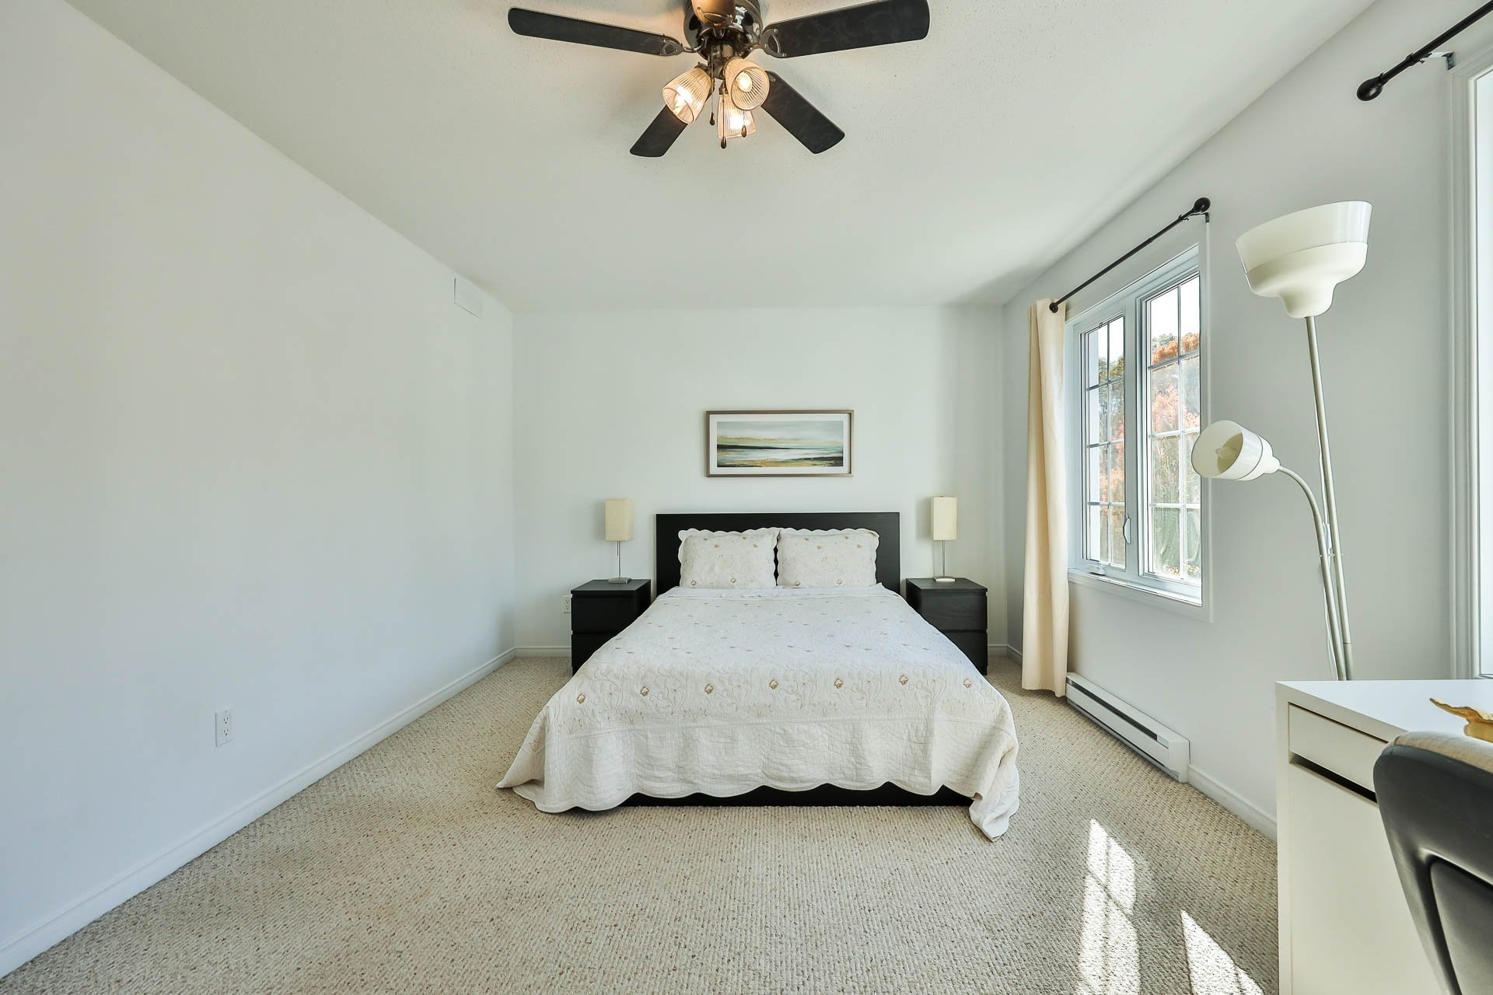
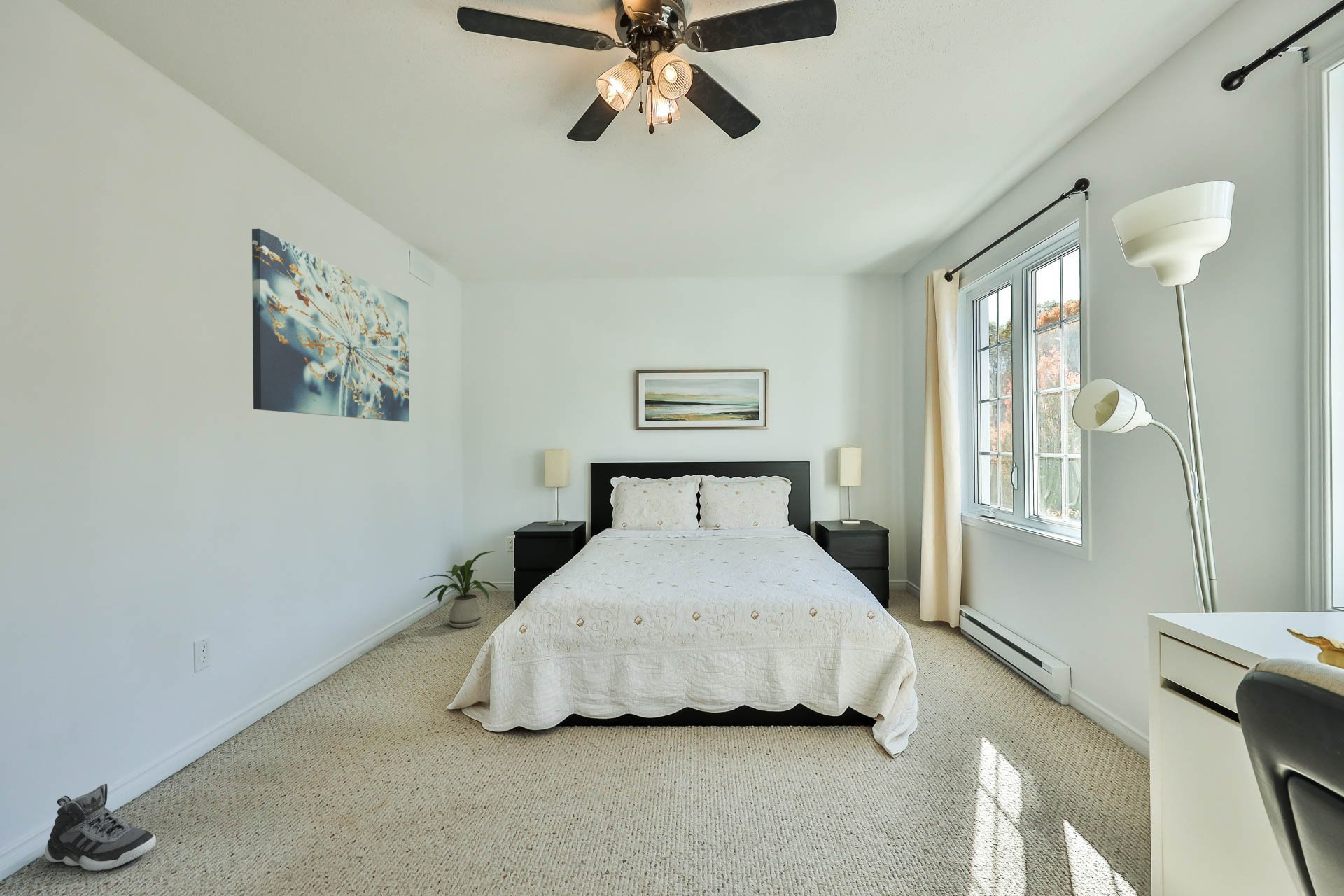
+ sneaker [44,783,157,871]
+ wall art [251,228,410,423]
+ house plant [419,550,500,629]
